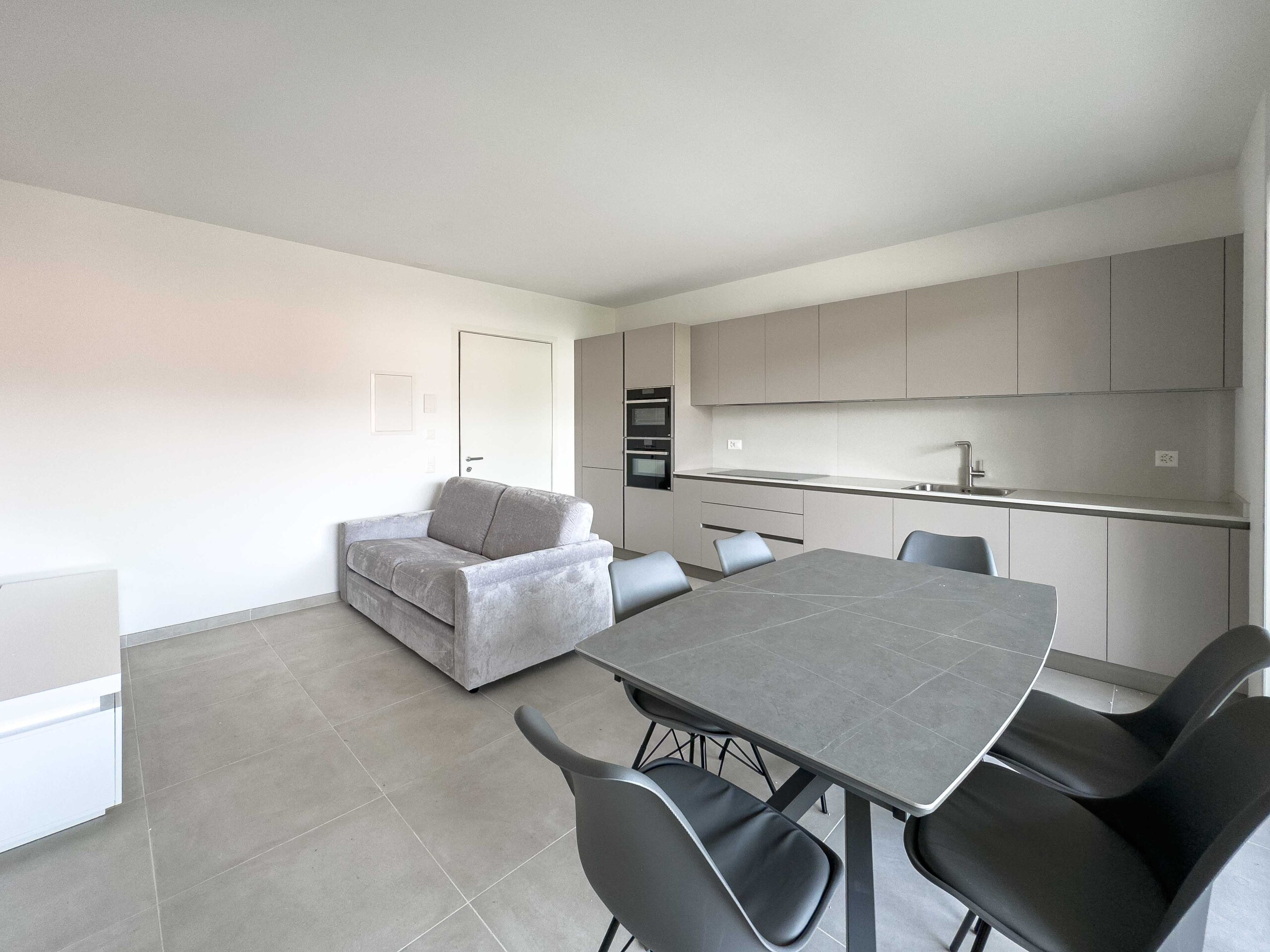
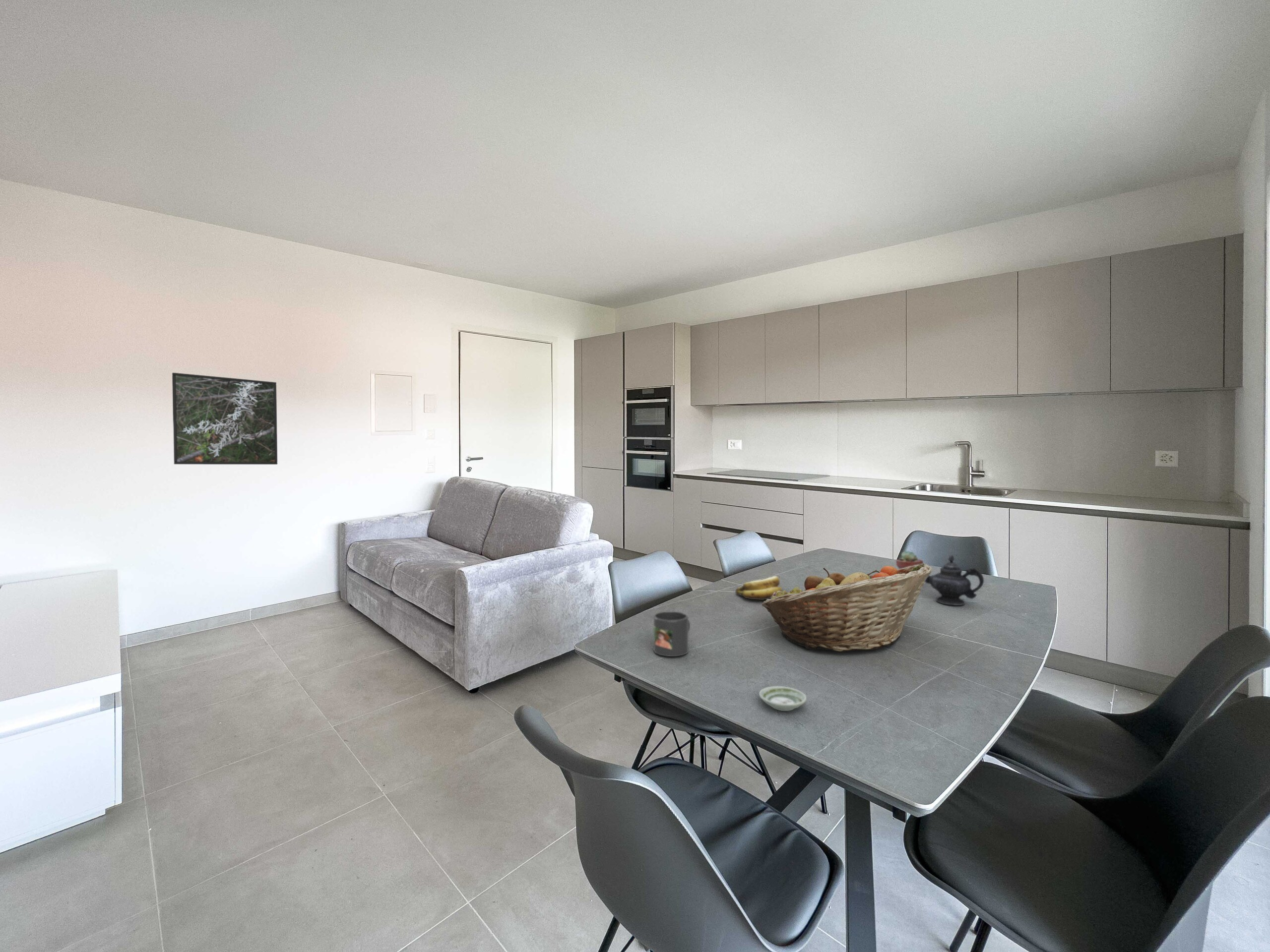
+ saucer [759,686,807,712]
+ fruit basket [762,563,933,652]
+ banana [735,576,783,600]
+ mug [653,611,691,657]
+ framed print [172,372,278,465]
+ teapot [925,554,984,606]
+ potted succulent [895,550,924,569]
